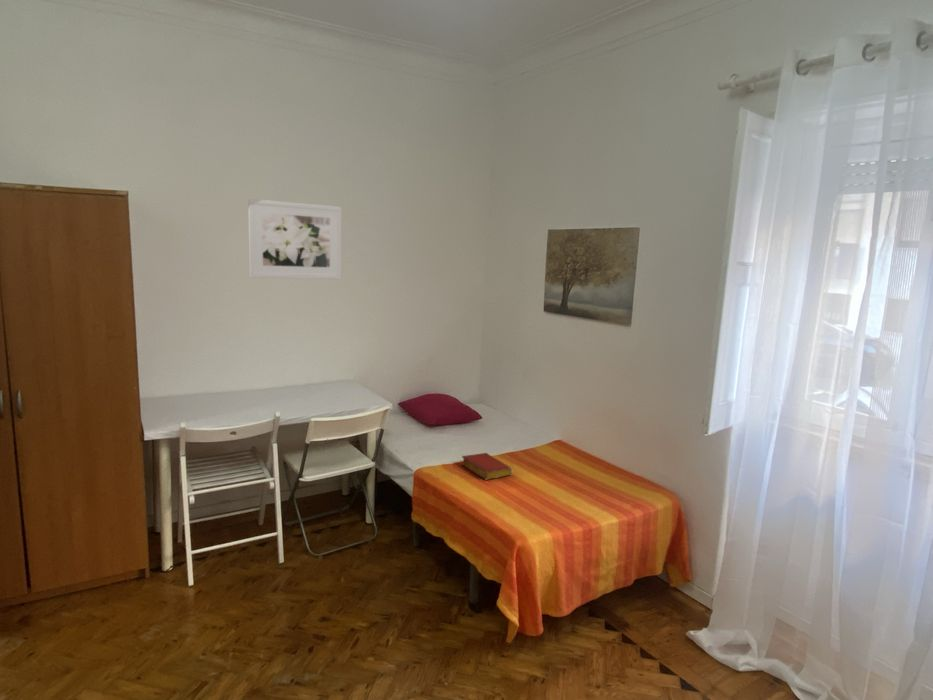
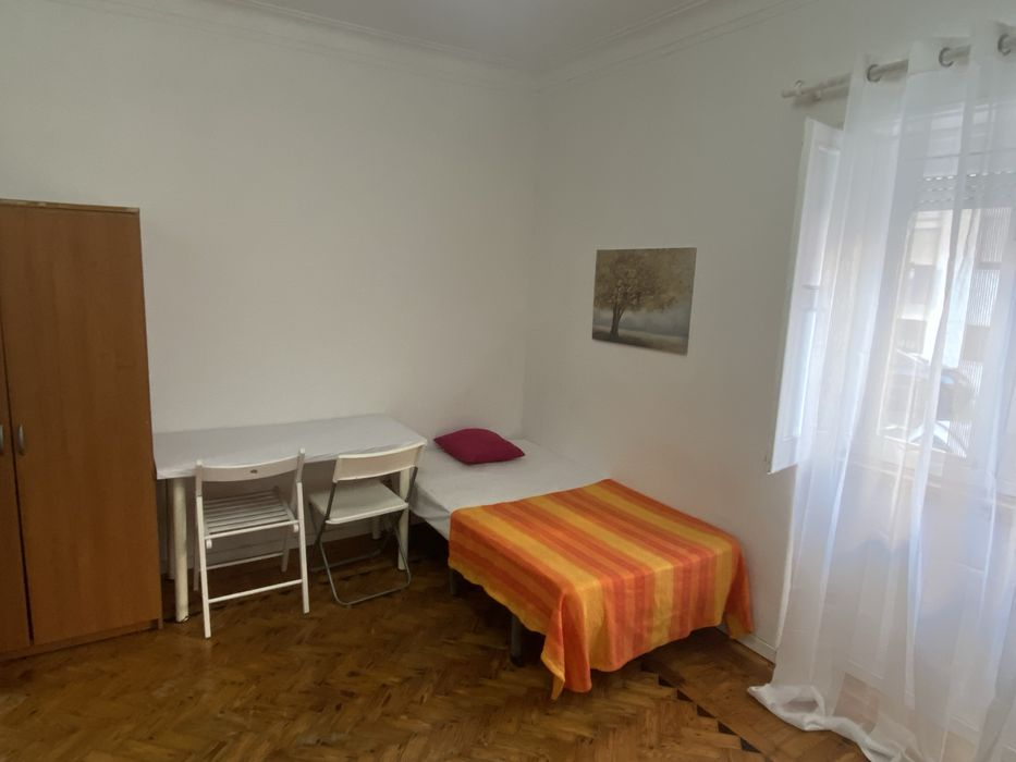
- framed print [247,198,342,280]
- book [461,452,513,481]
